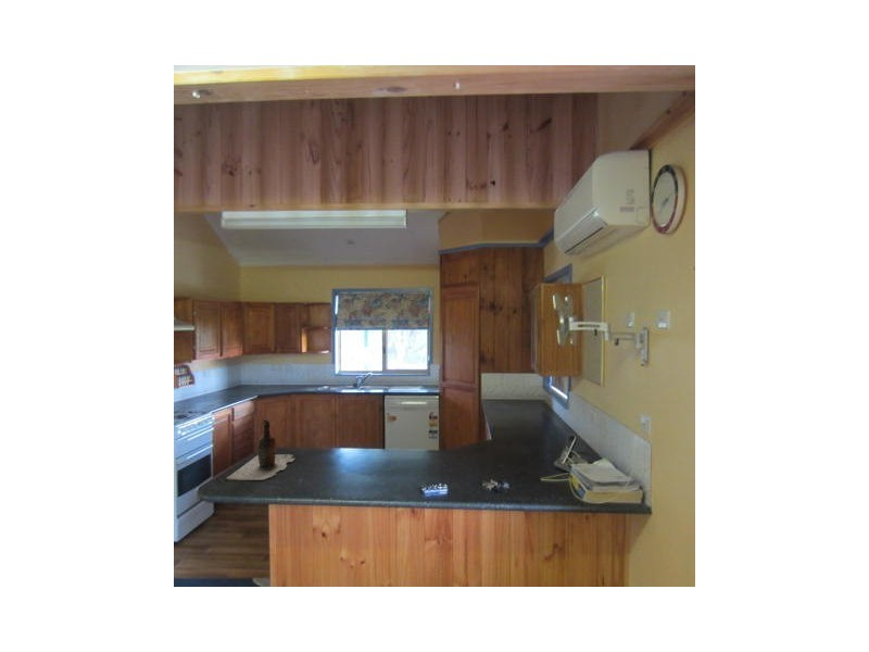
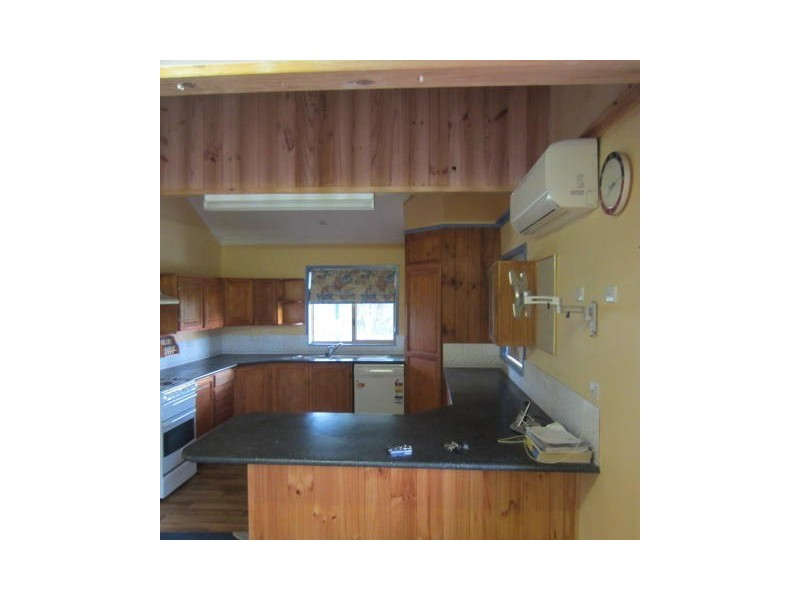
- wine bottle [225,418,297,481]
